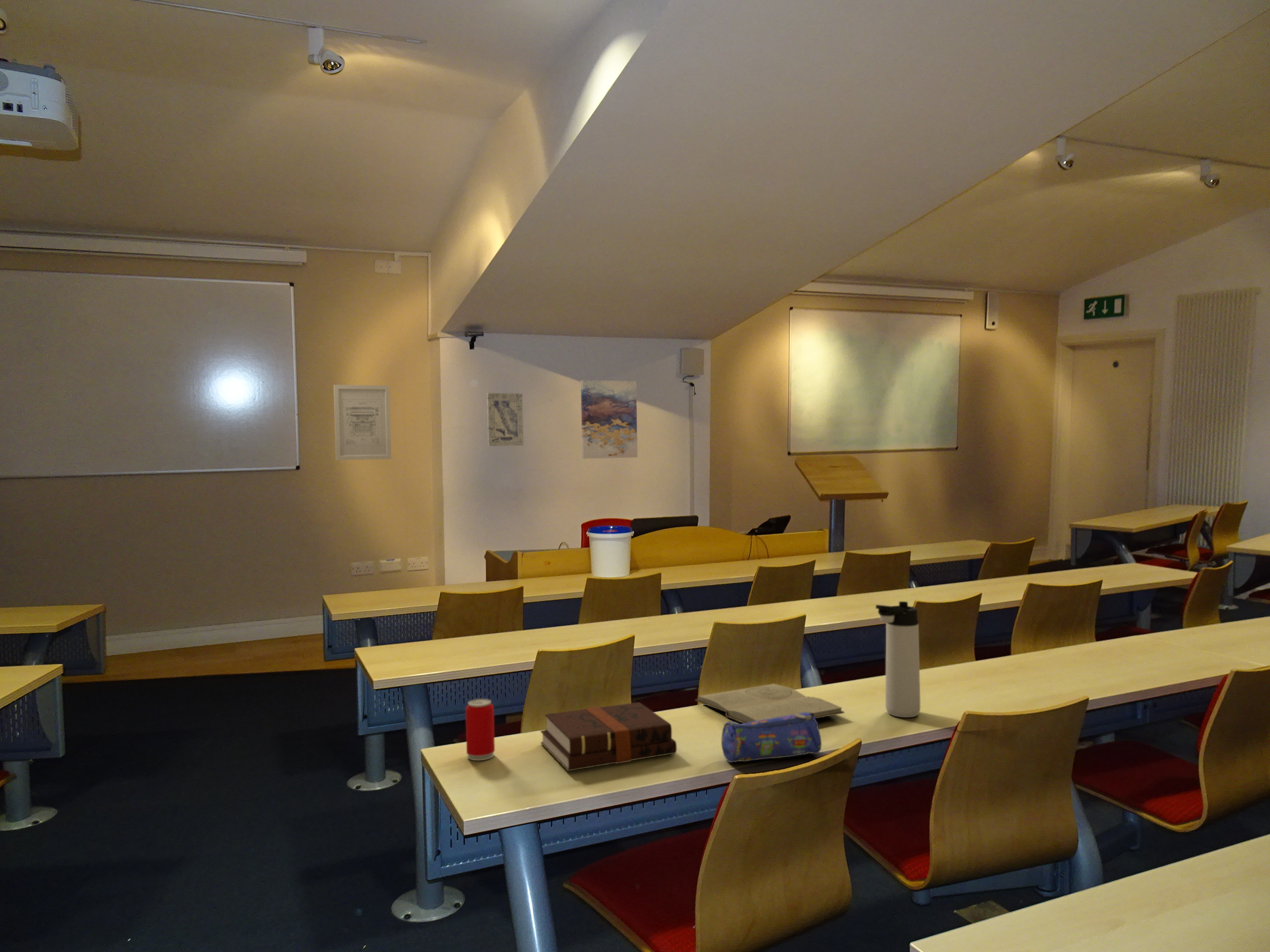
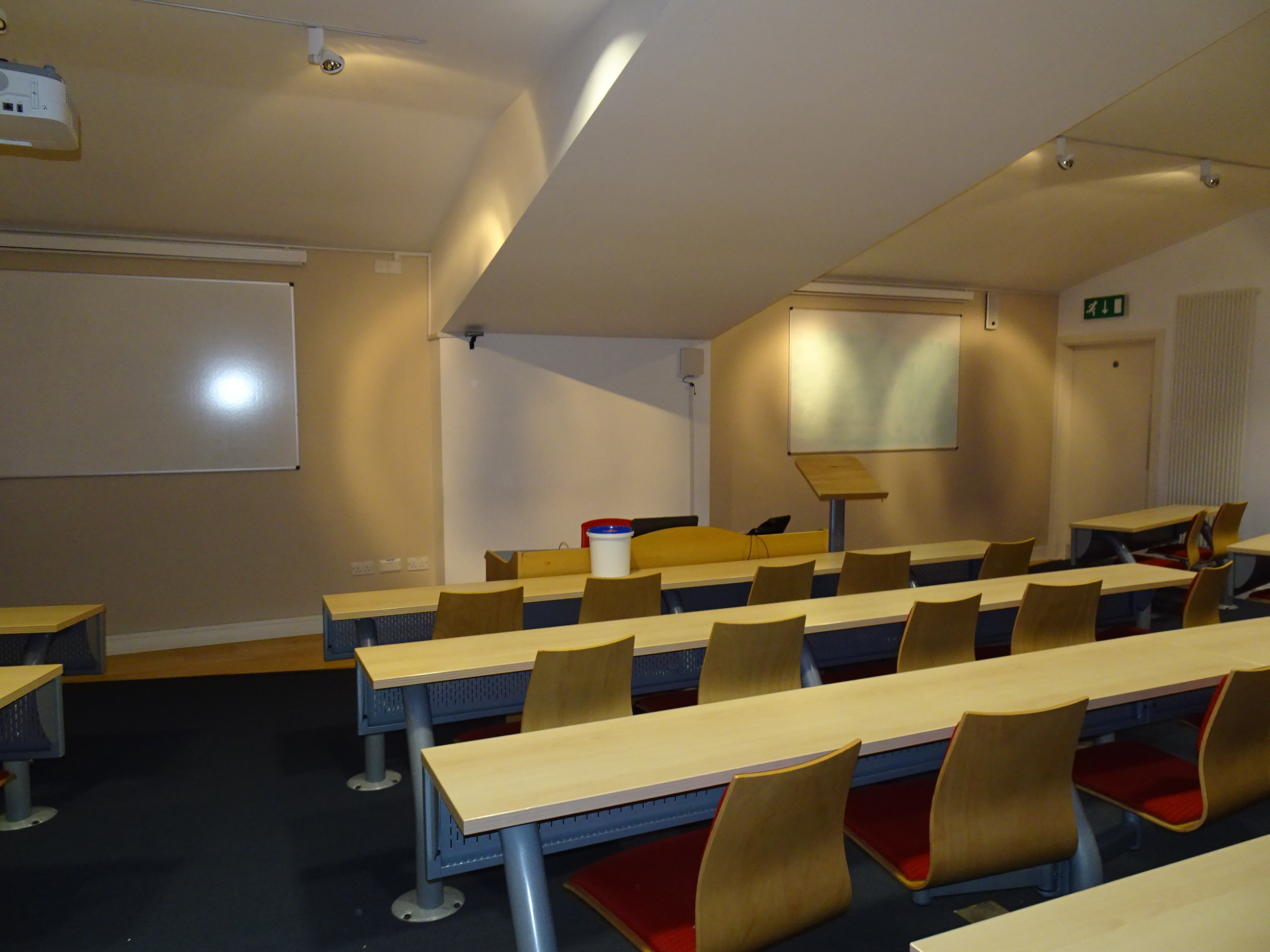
- book [695,683,845,724]
- thermos bottle [875,601,921,718]
- wall art [580,380,638,459]
- wall art [333,384,391,461]
- pencil case [721,713,822,763]
- beverage can [465,698,495,761]
- wall art [487,392,524,447]
- hardback book [540,702,677,772]
